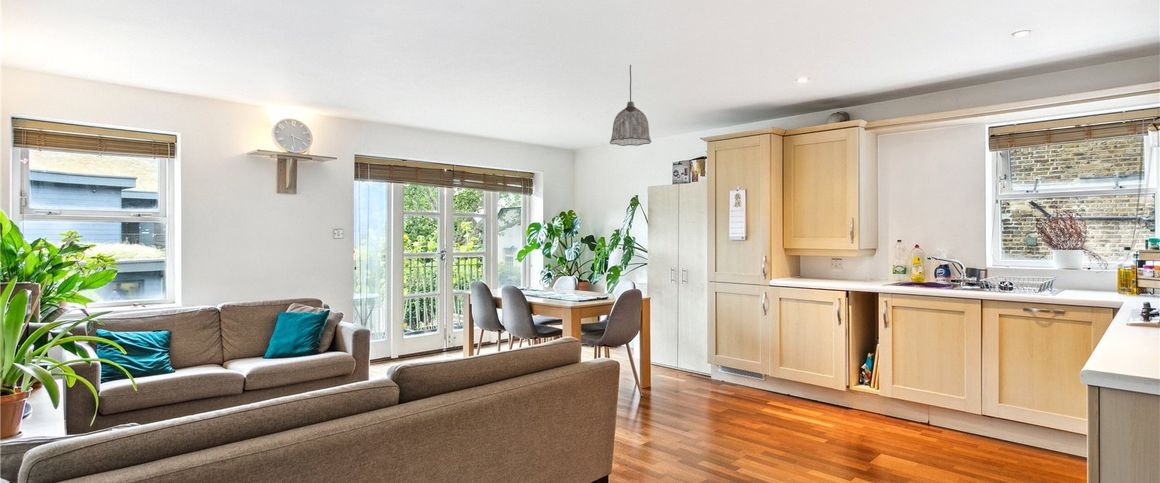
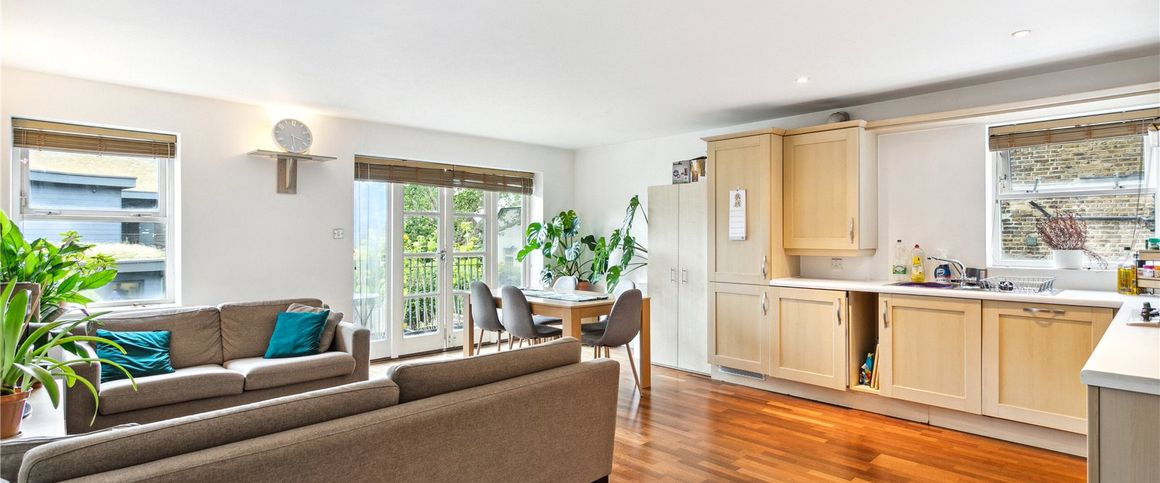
- pendant lamp [609,64,652,147]
